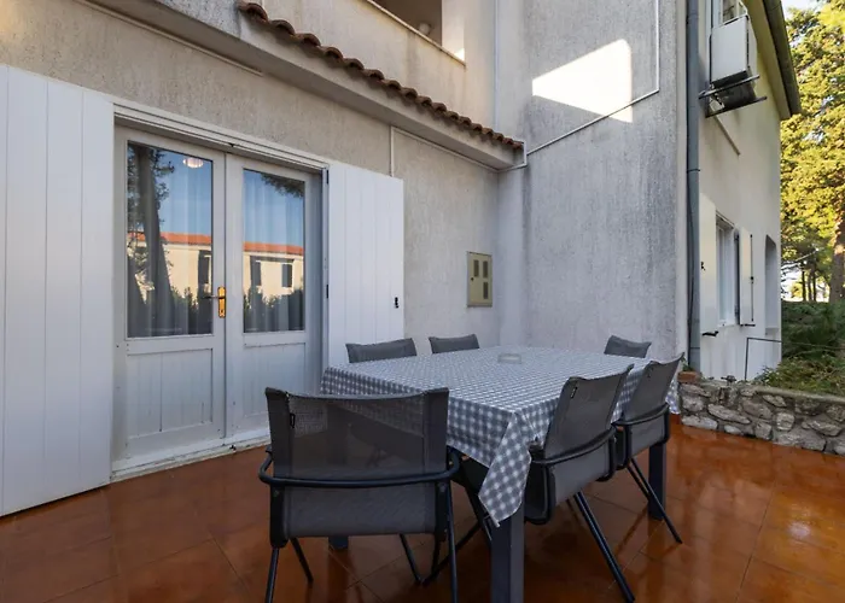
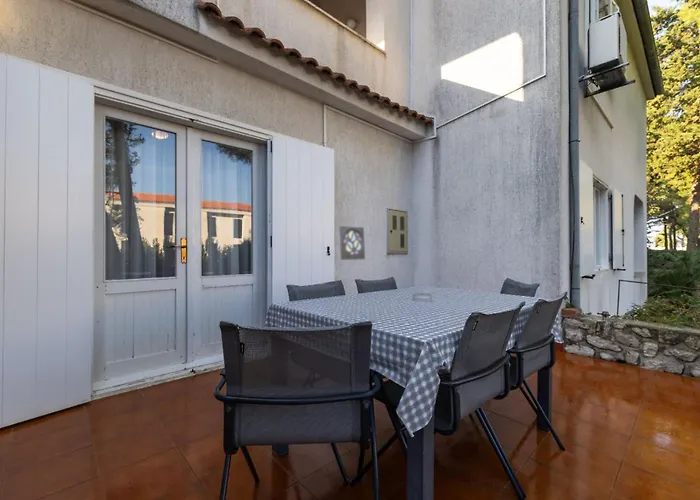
+ wall ornament [338,225,366,261]
